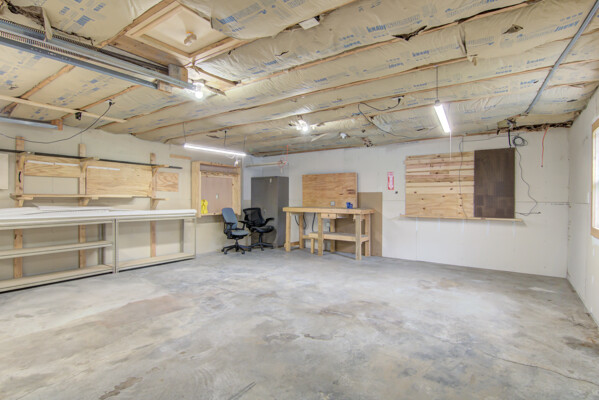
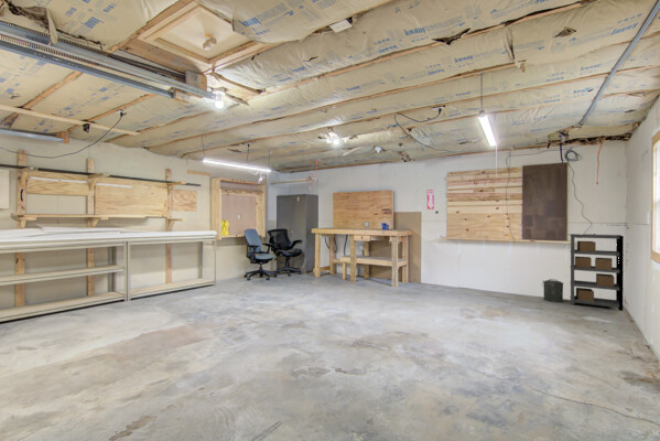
+ canister [541,278,564,303]
+ shelving unit [570,233,625,312]
